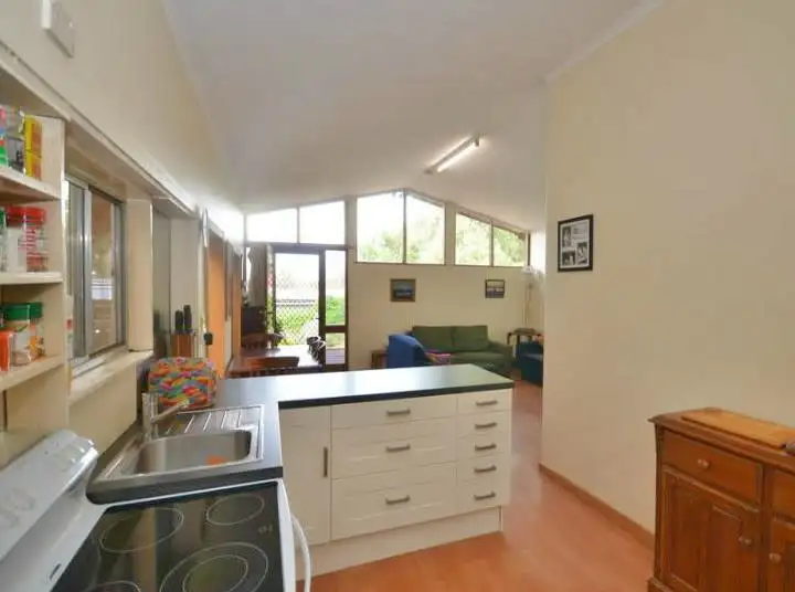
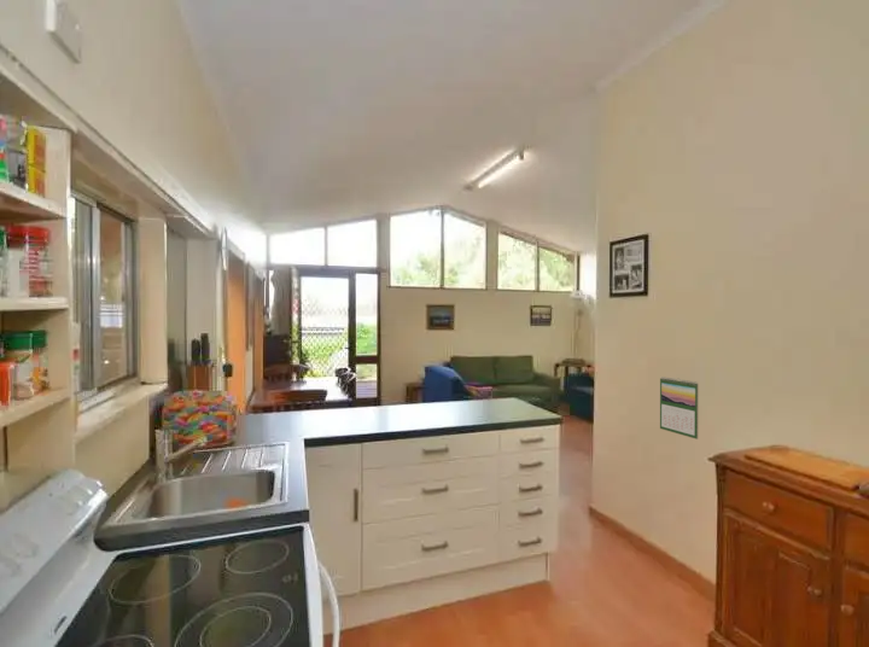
+ calendar [659,375,699,441]
